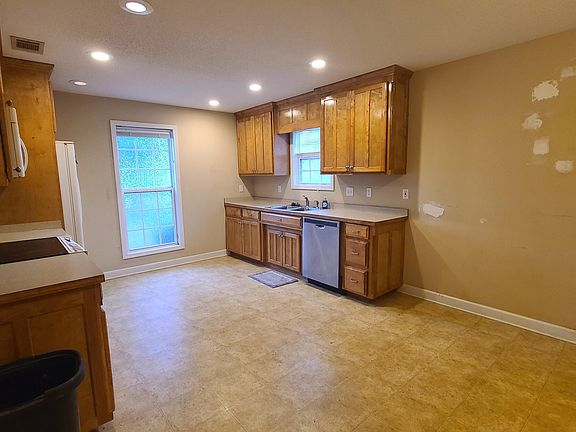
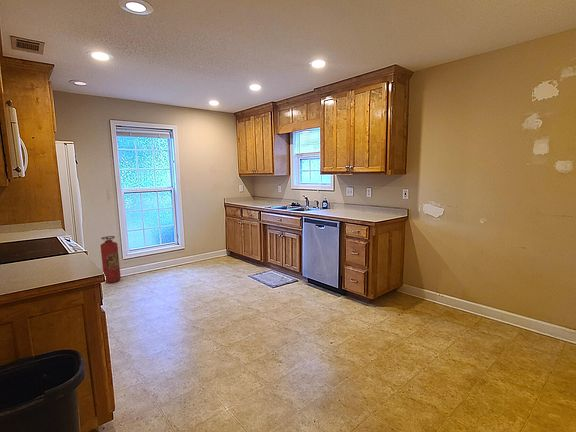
+ fire extinguisher [99,235,122,284]
